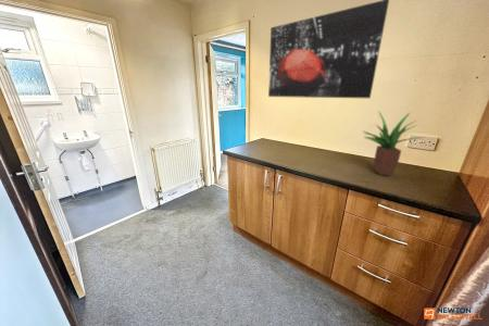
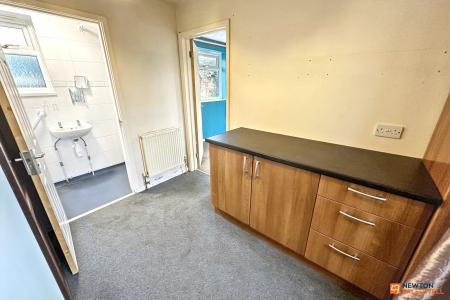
- potted plant [361,110,427,177]
- wall art [267,0,390,99]
